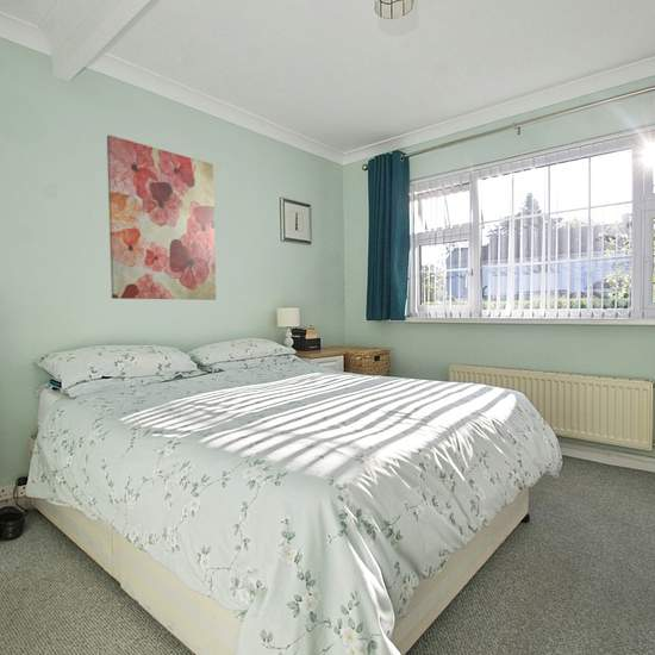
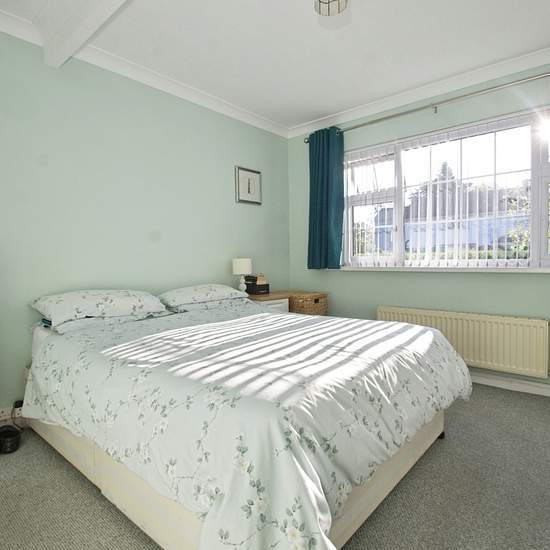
- wall art [106,135,217,301]
